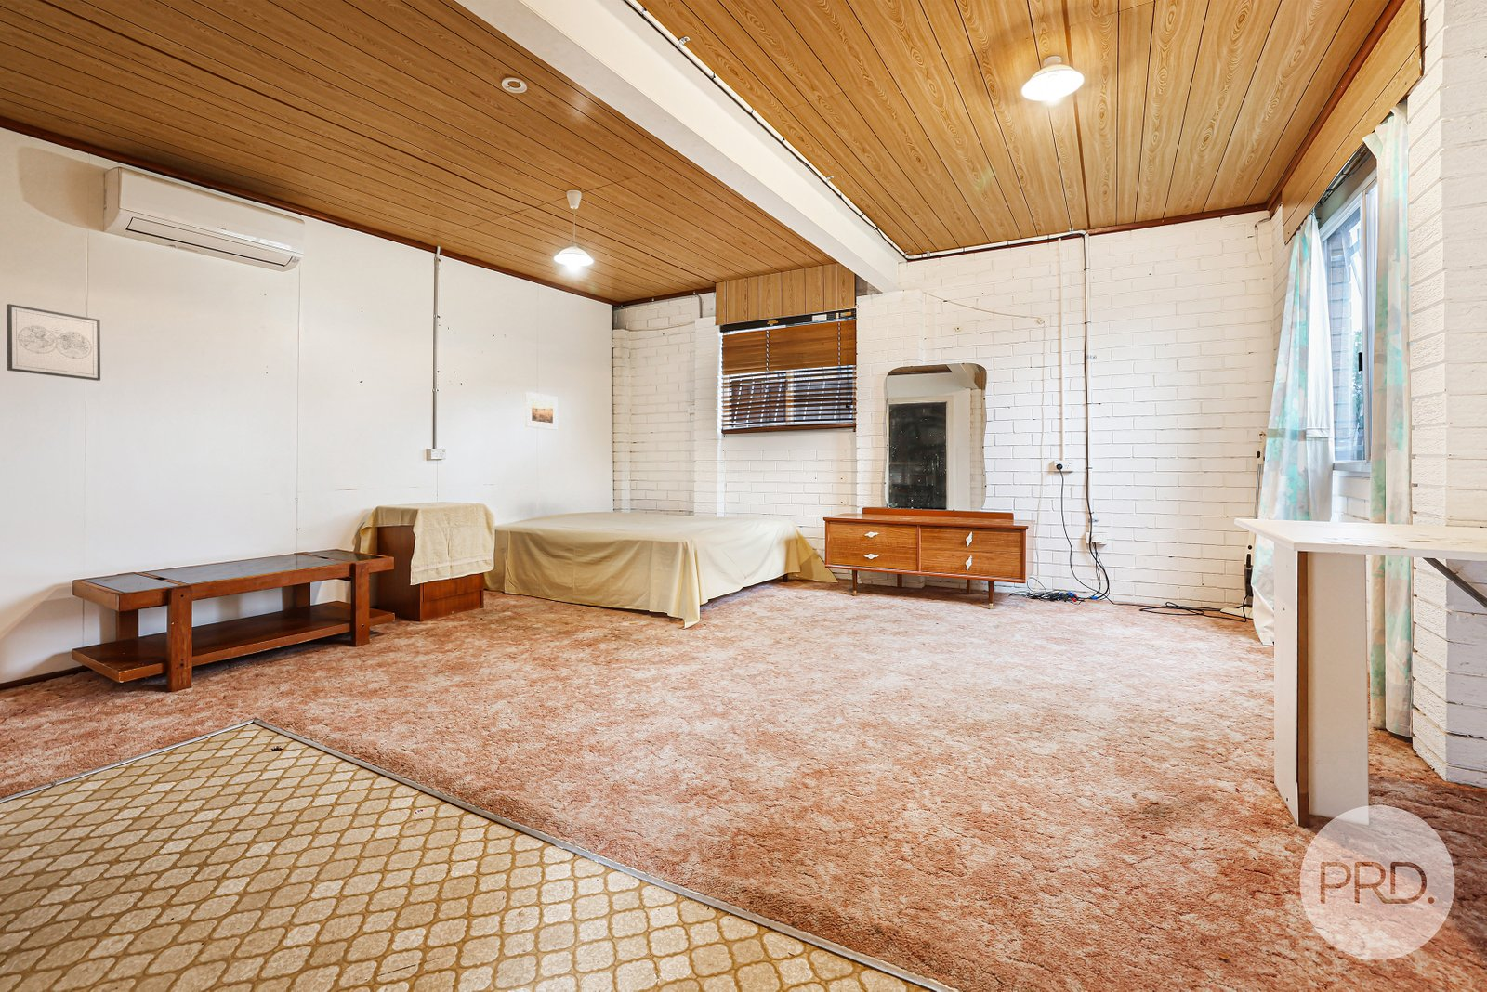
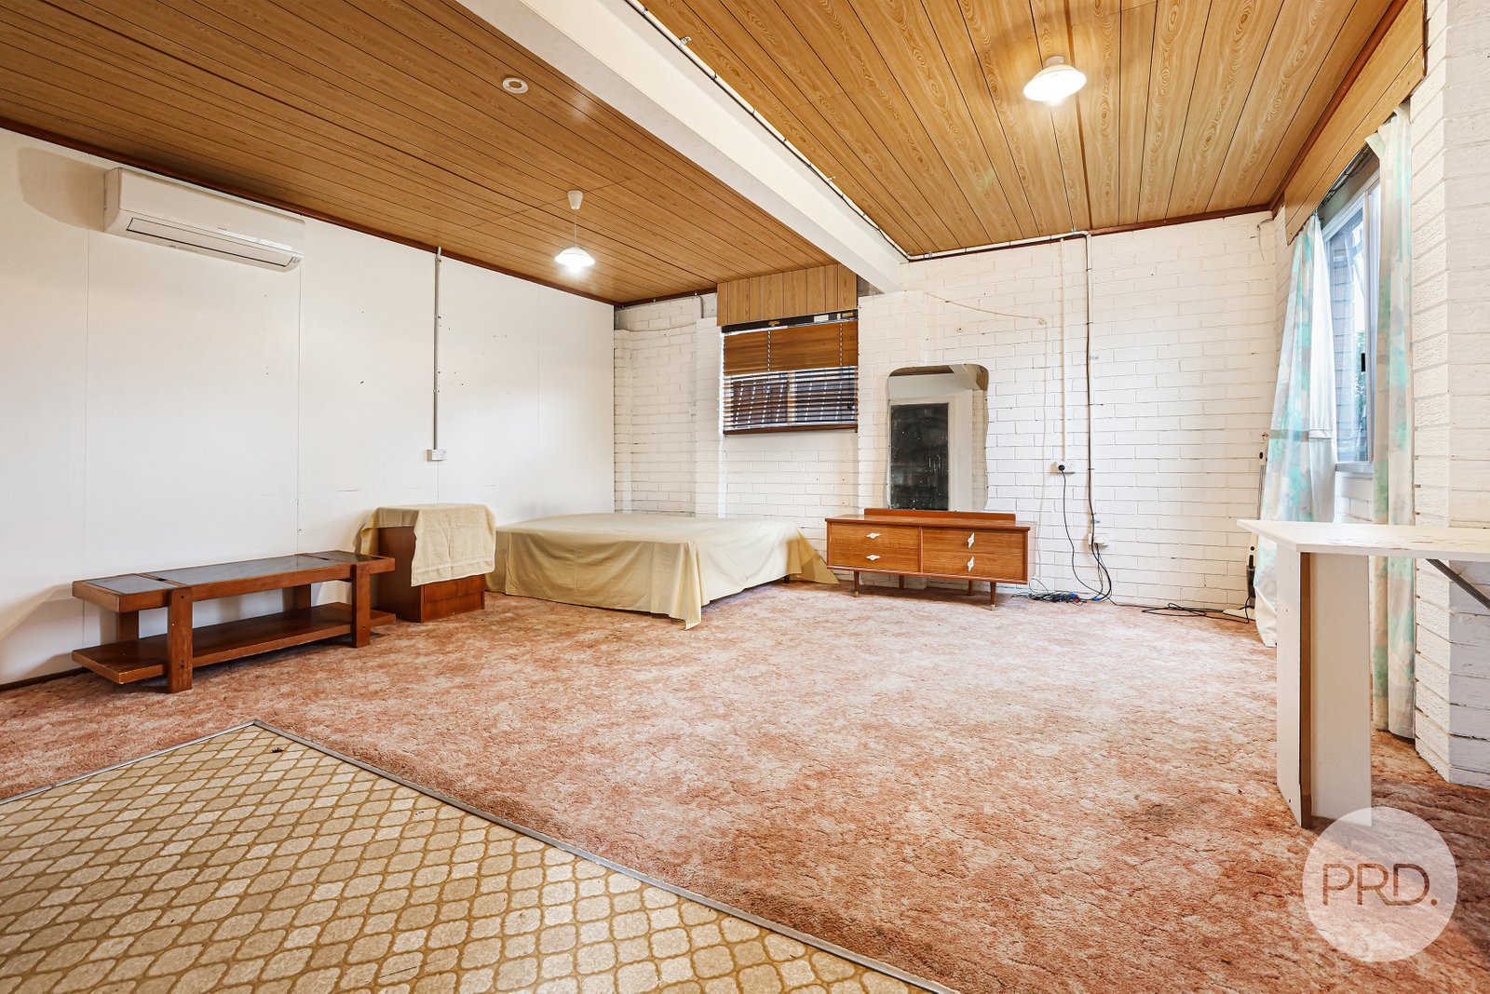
- wall art [6,302,101,382]
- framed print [524,391,558,431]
